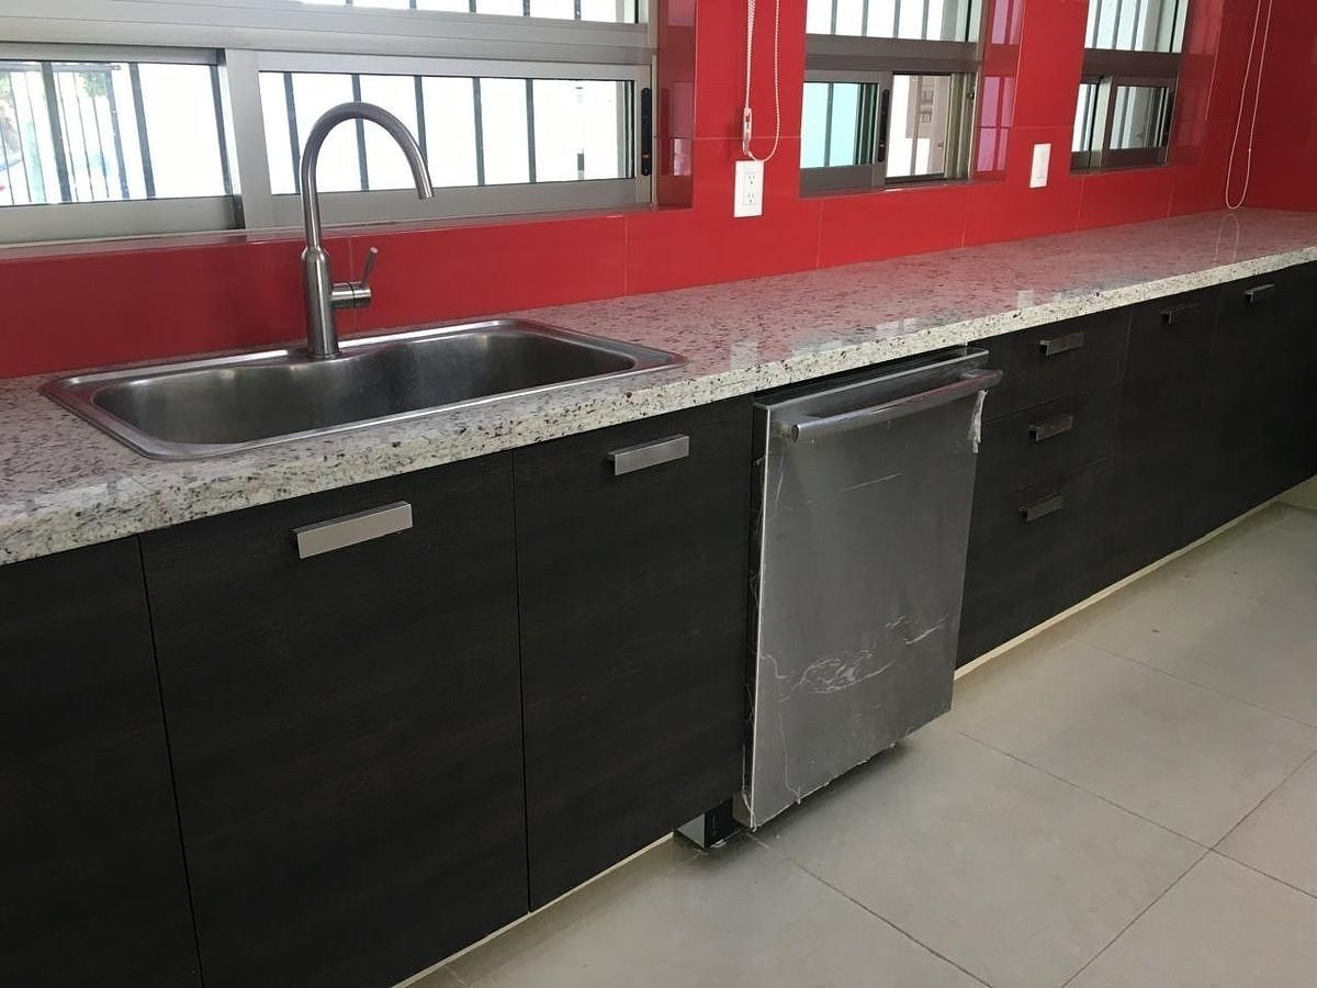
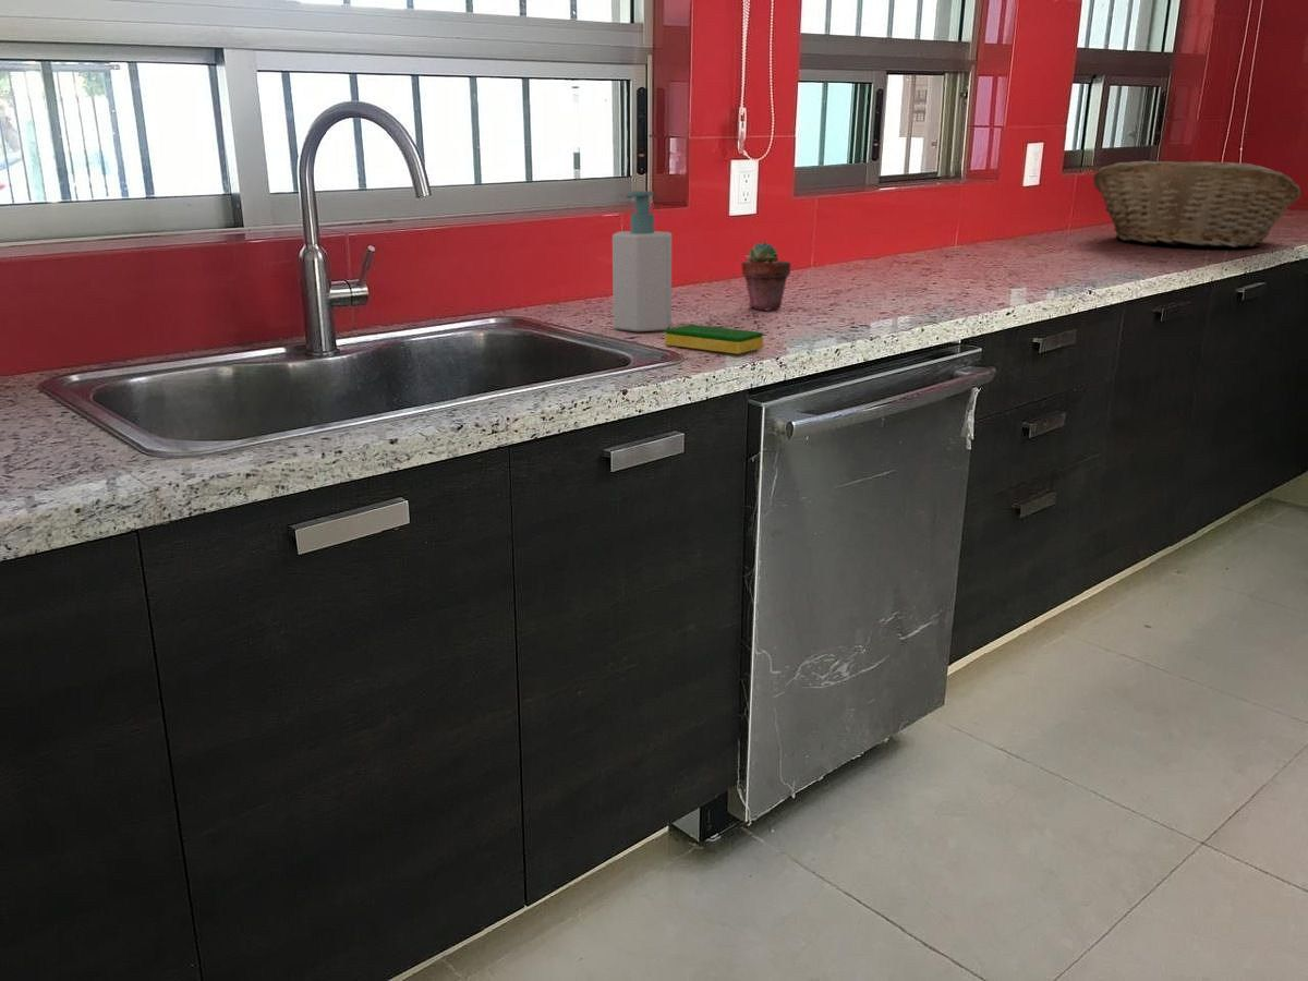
+ soap bottle [611,190,673,332]
+ dish sponge [664,324,764,355]
+ fruit basket [1092,160,1303,249]
+ potted succulent [740,241,791,312]
